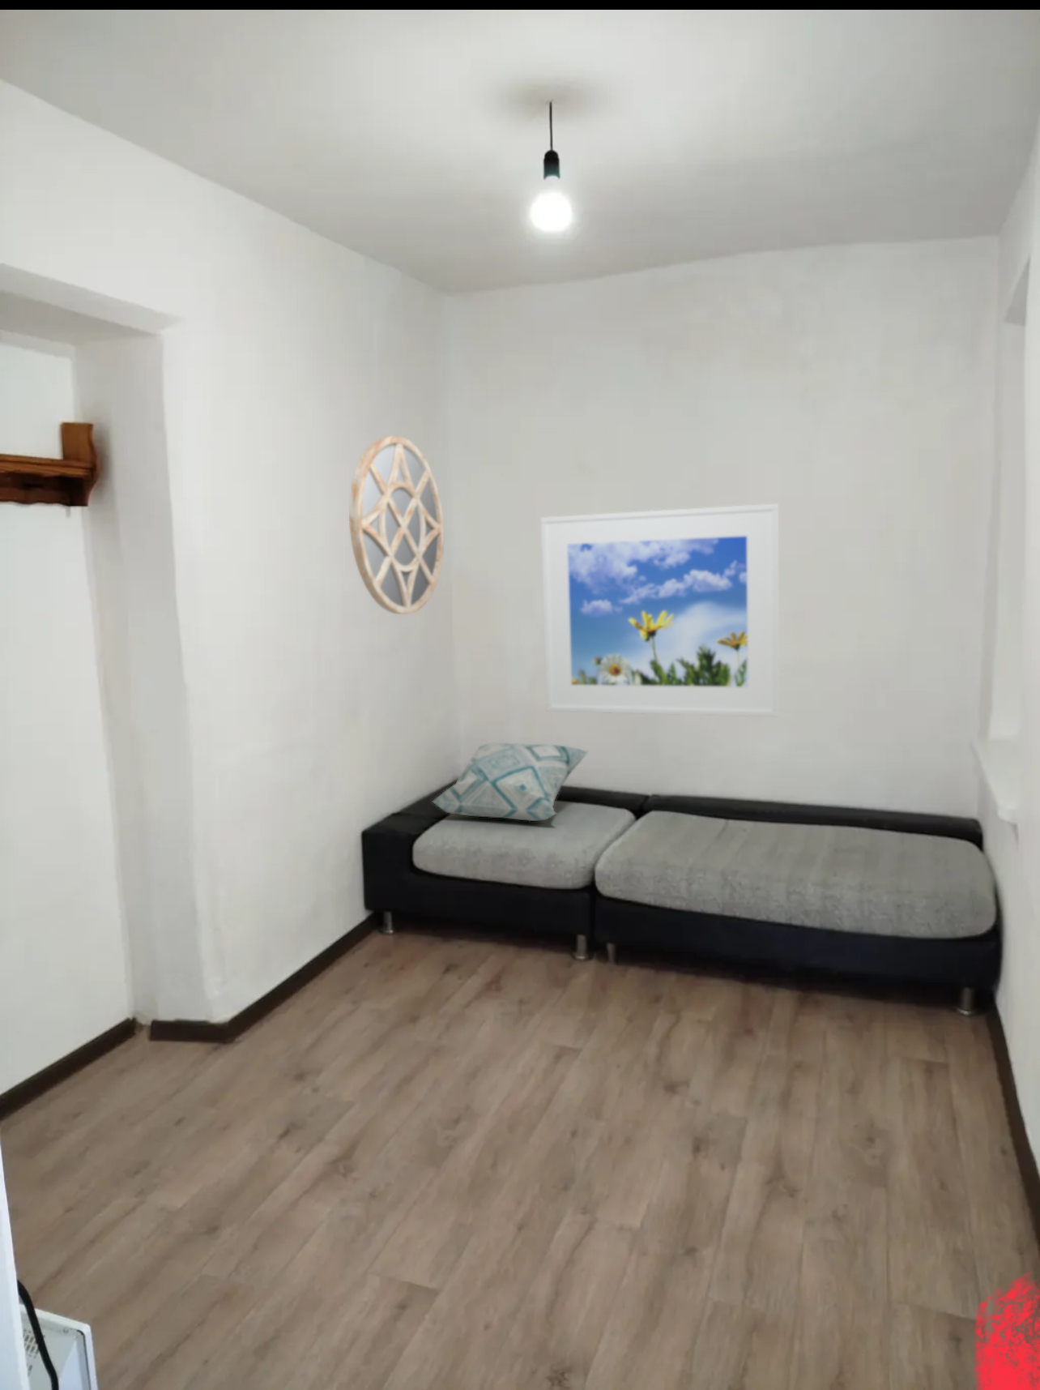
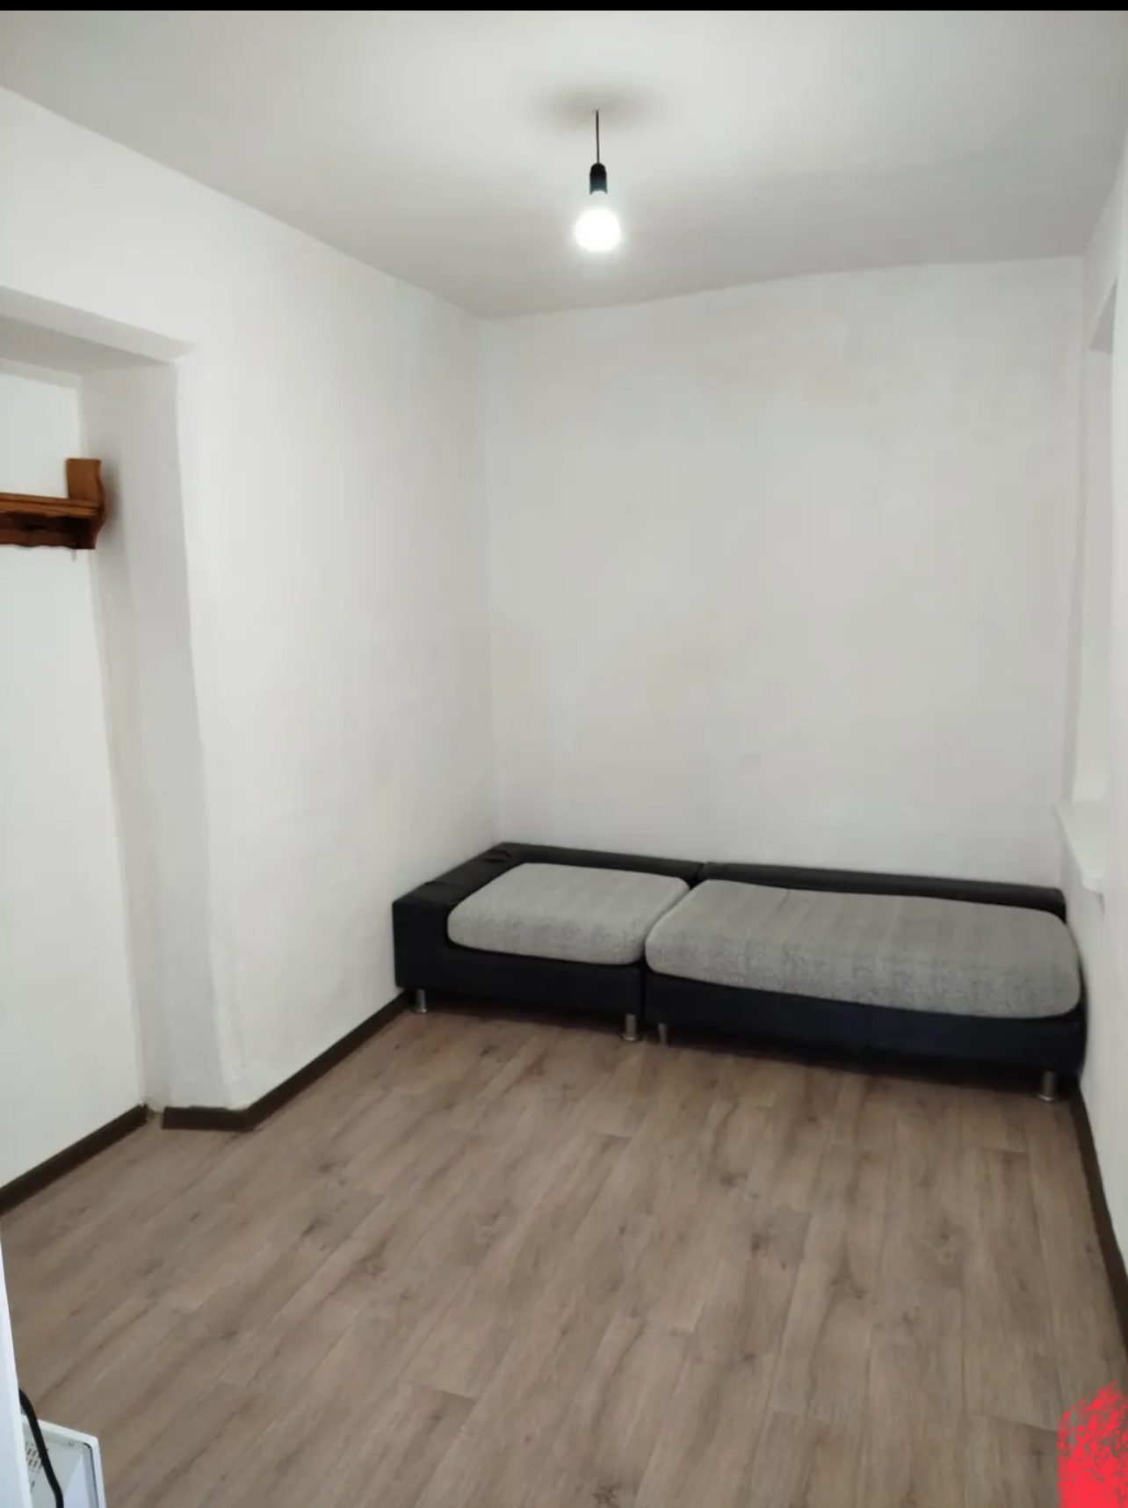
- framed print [540,504,779,717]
- decorative pillow [430,742,590,822]
- home mirror [348,435,445,615]
